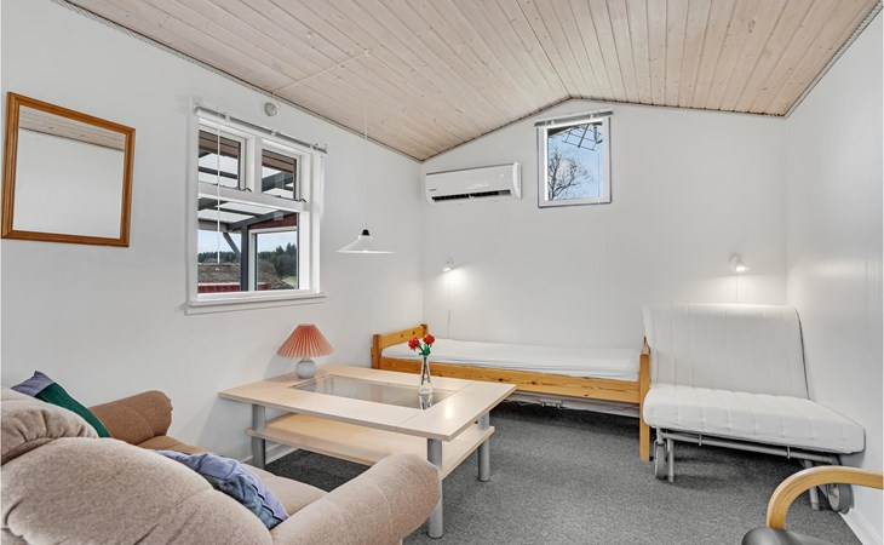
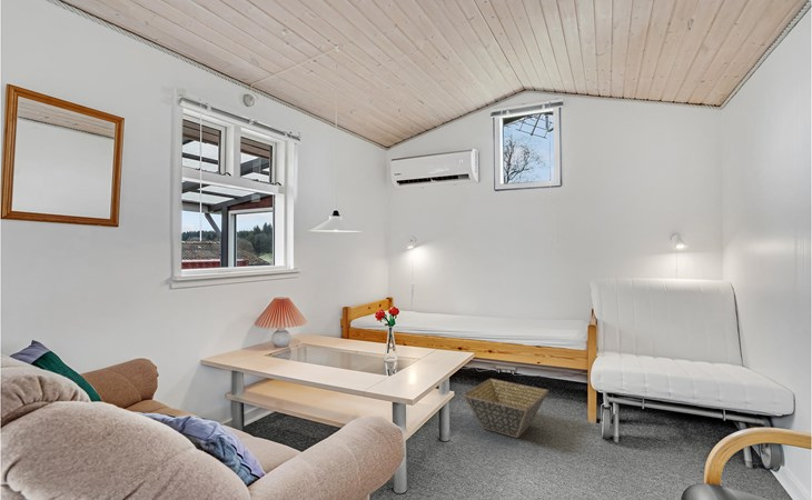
+ basket [462,378,549,439]
